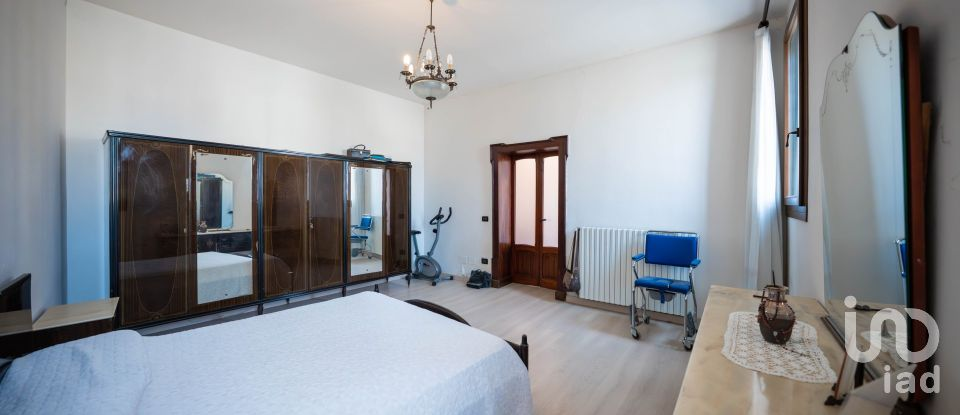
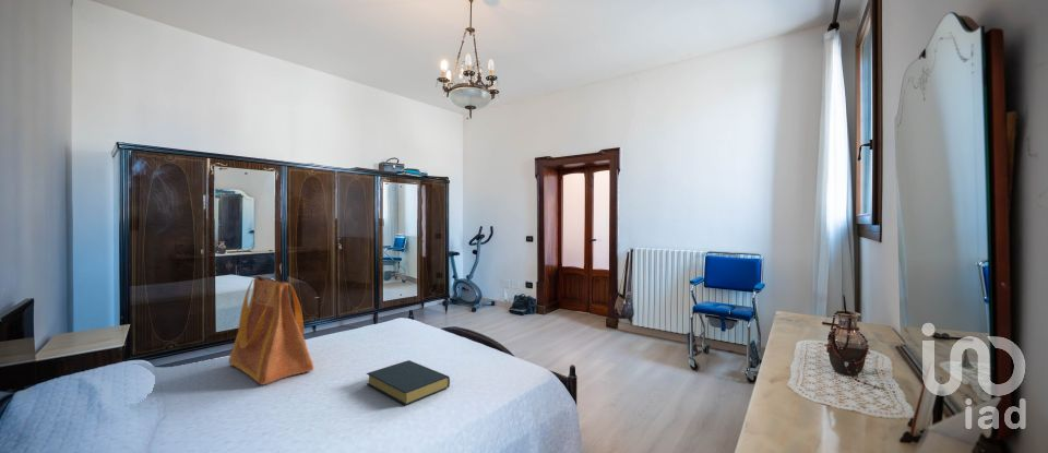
+ hardback book [366,359,451,406]
+ tote bag [228,276,314,386]
